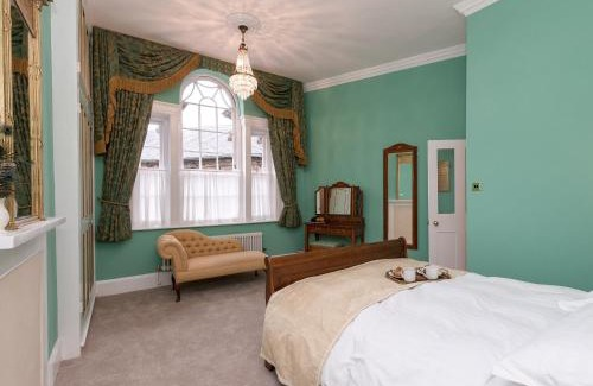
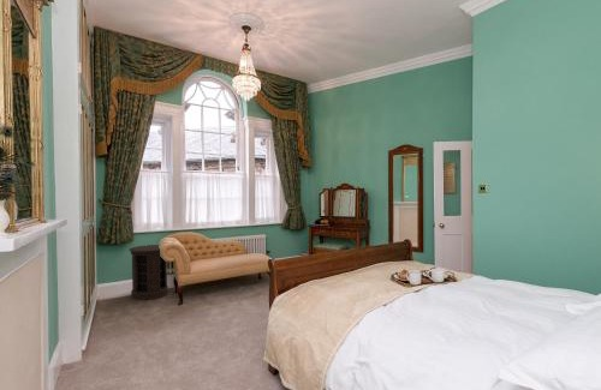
+ side table [127,244,169,301]
